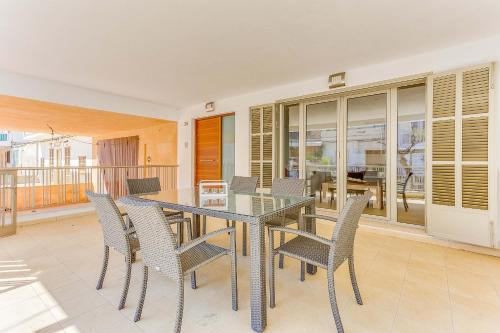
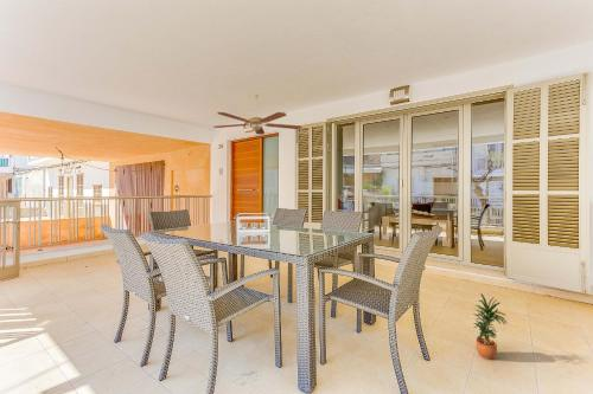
+ potted plant [472,292,509,360]
+ ceiling fan [212,93,302,136]
